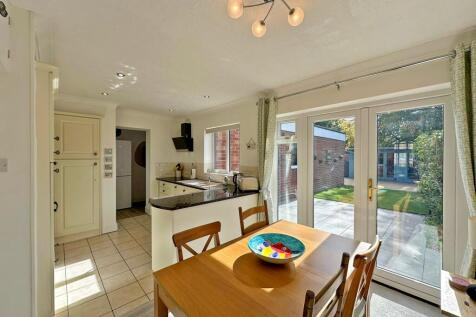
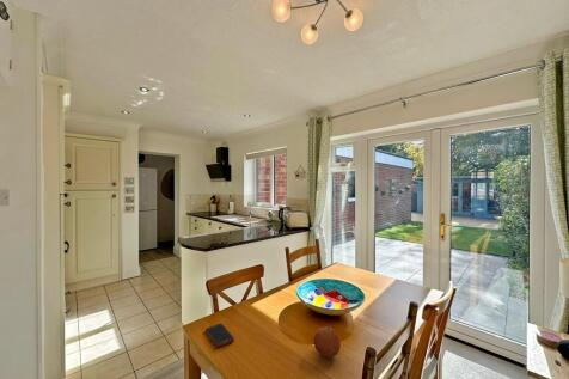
+ cell phone [204,323,235,349]
+ fruit [312,326,342,359]
